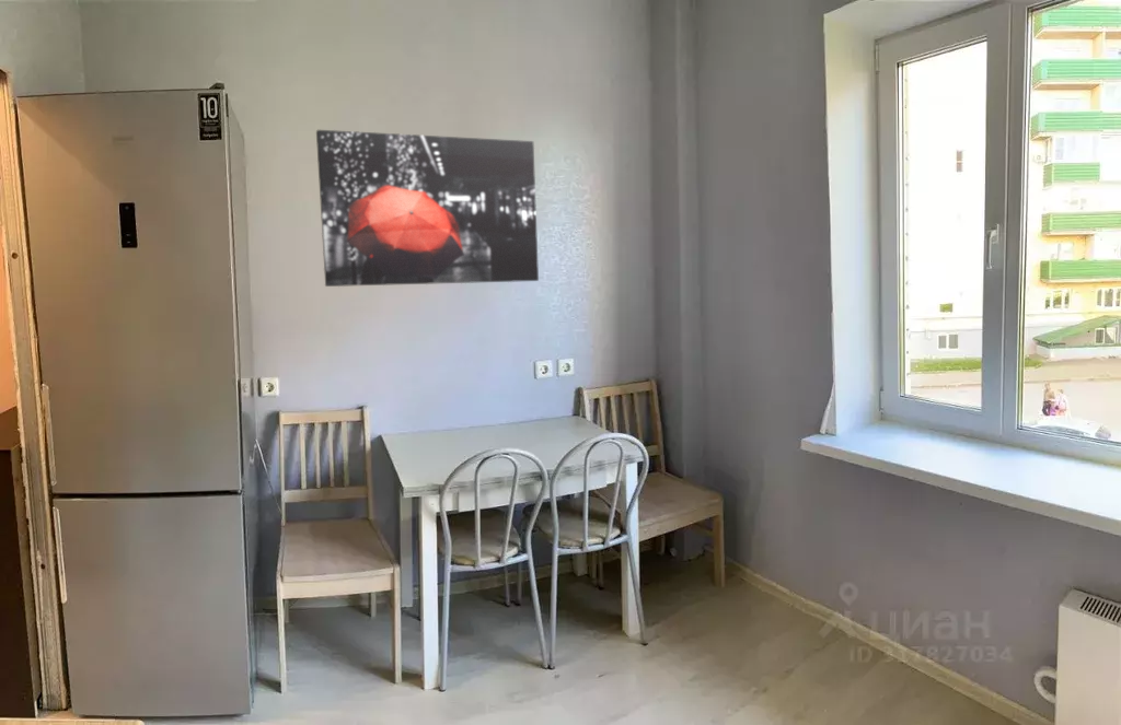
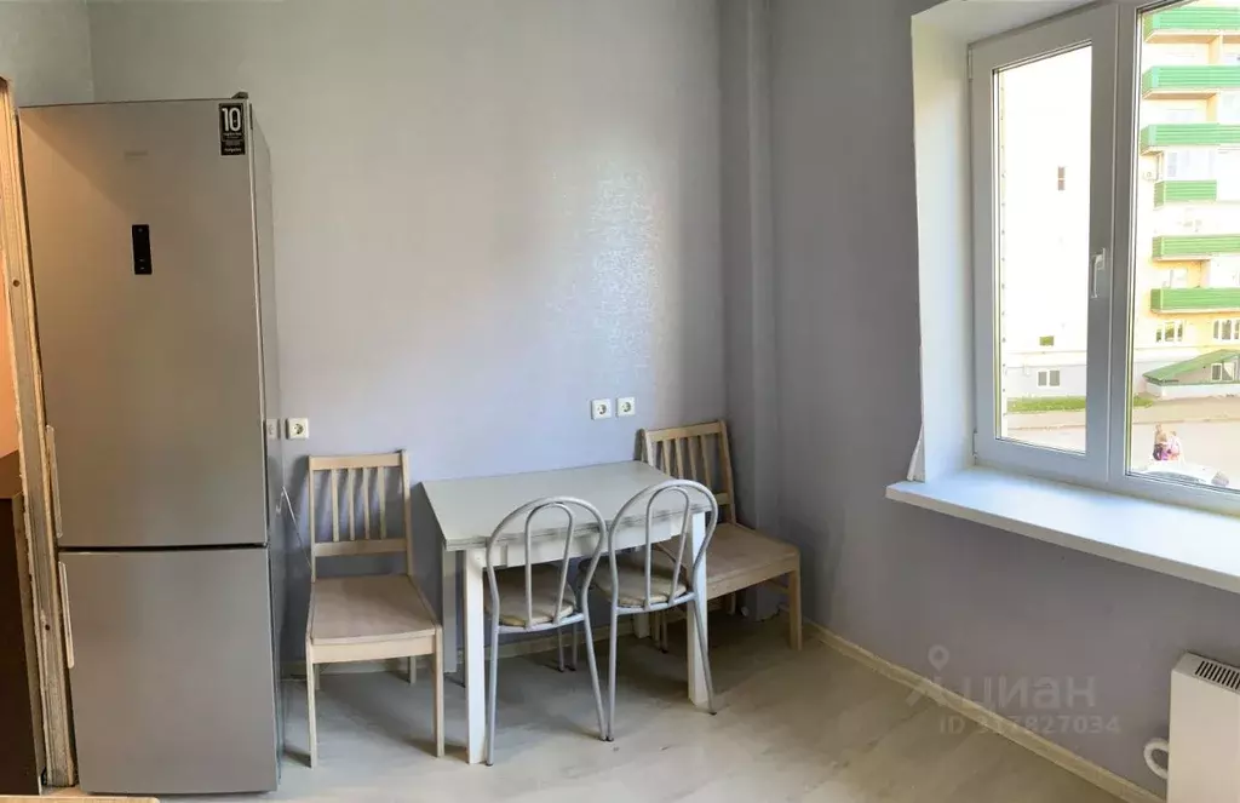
- wall art [315,129,540,288]
